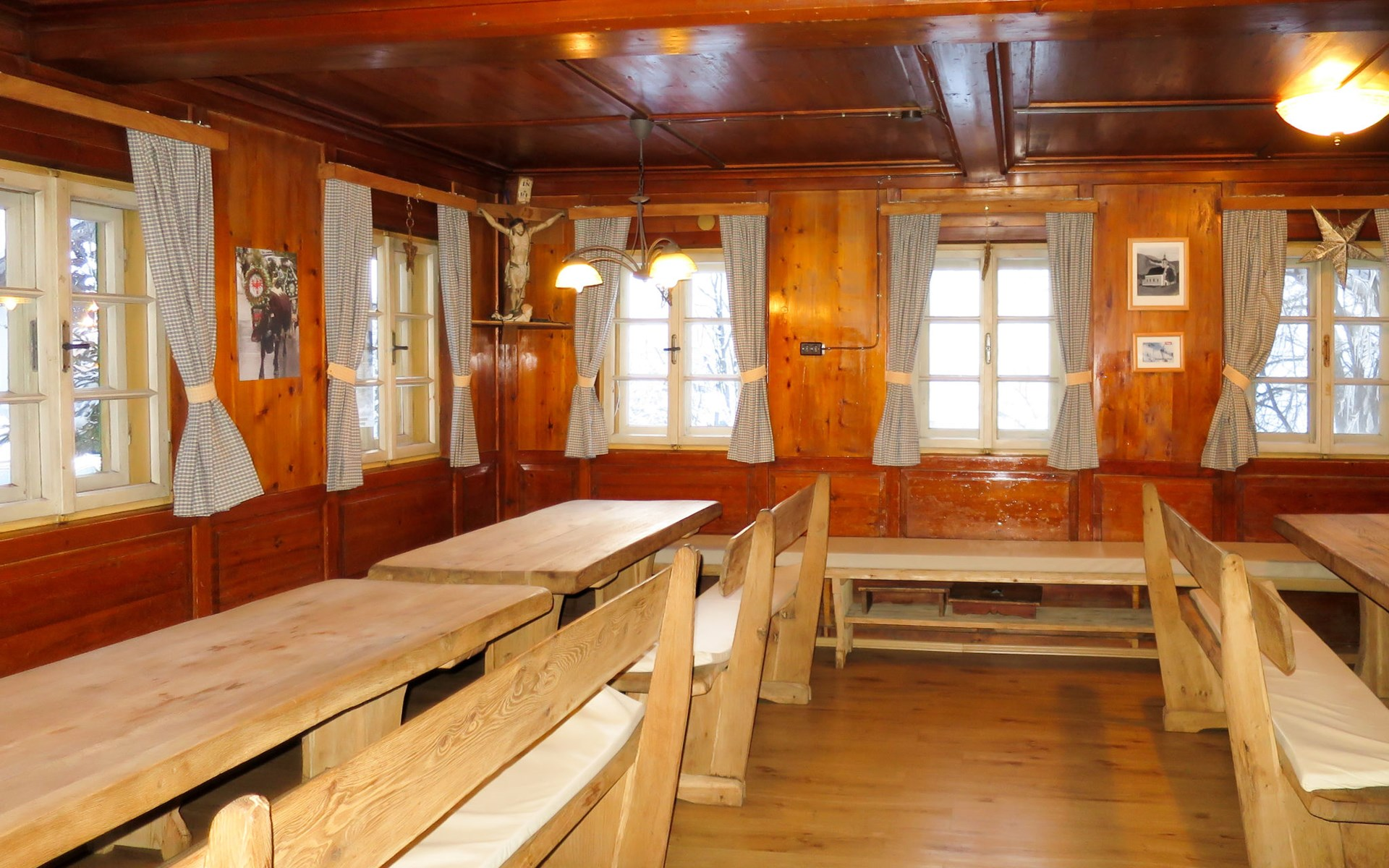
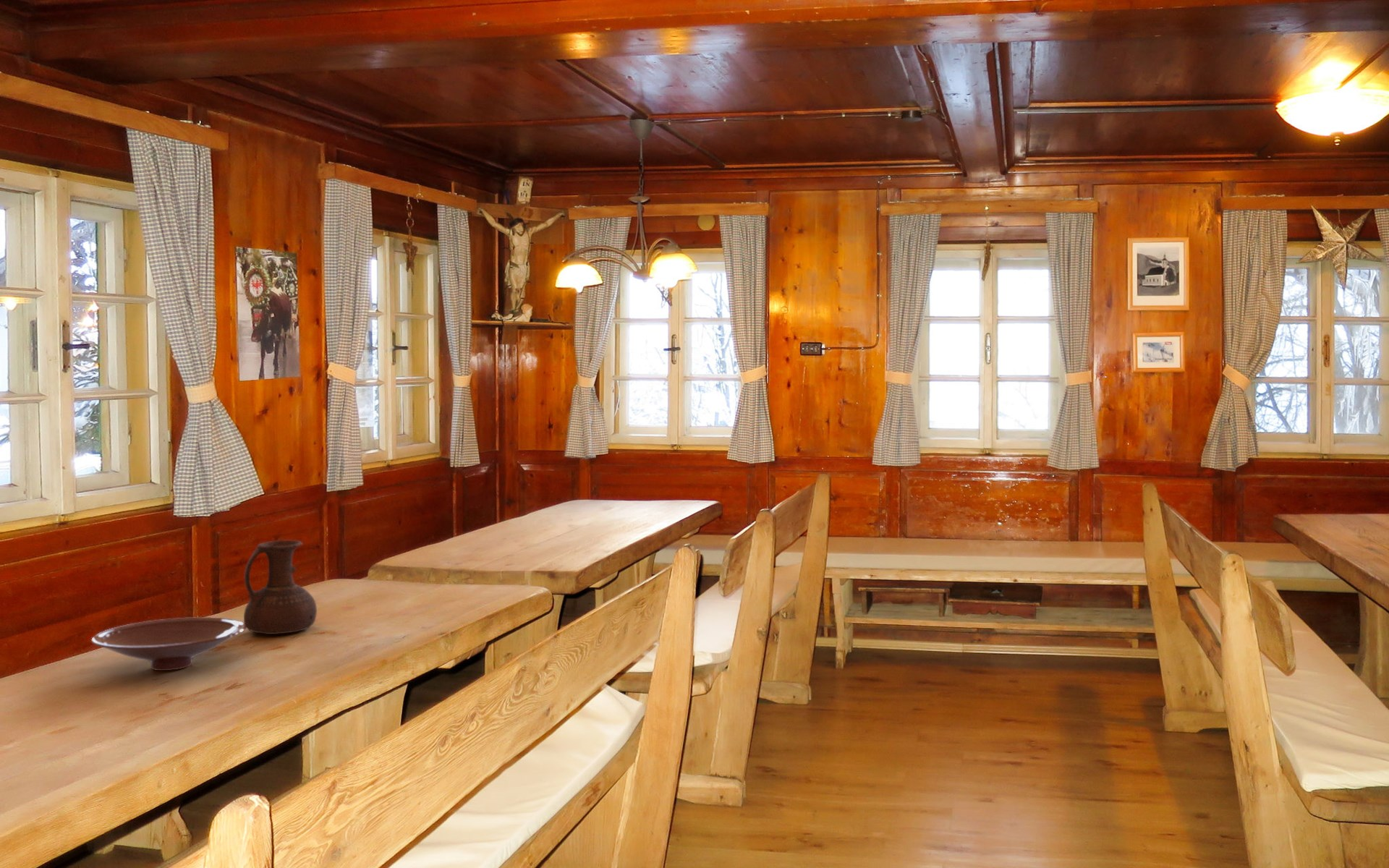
+ bowl [90,616,247,671]
+ ceramic pitcher [243,540,318,635]
